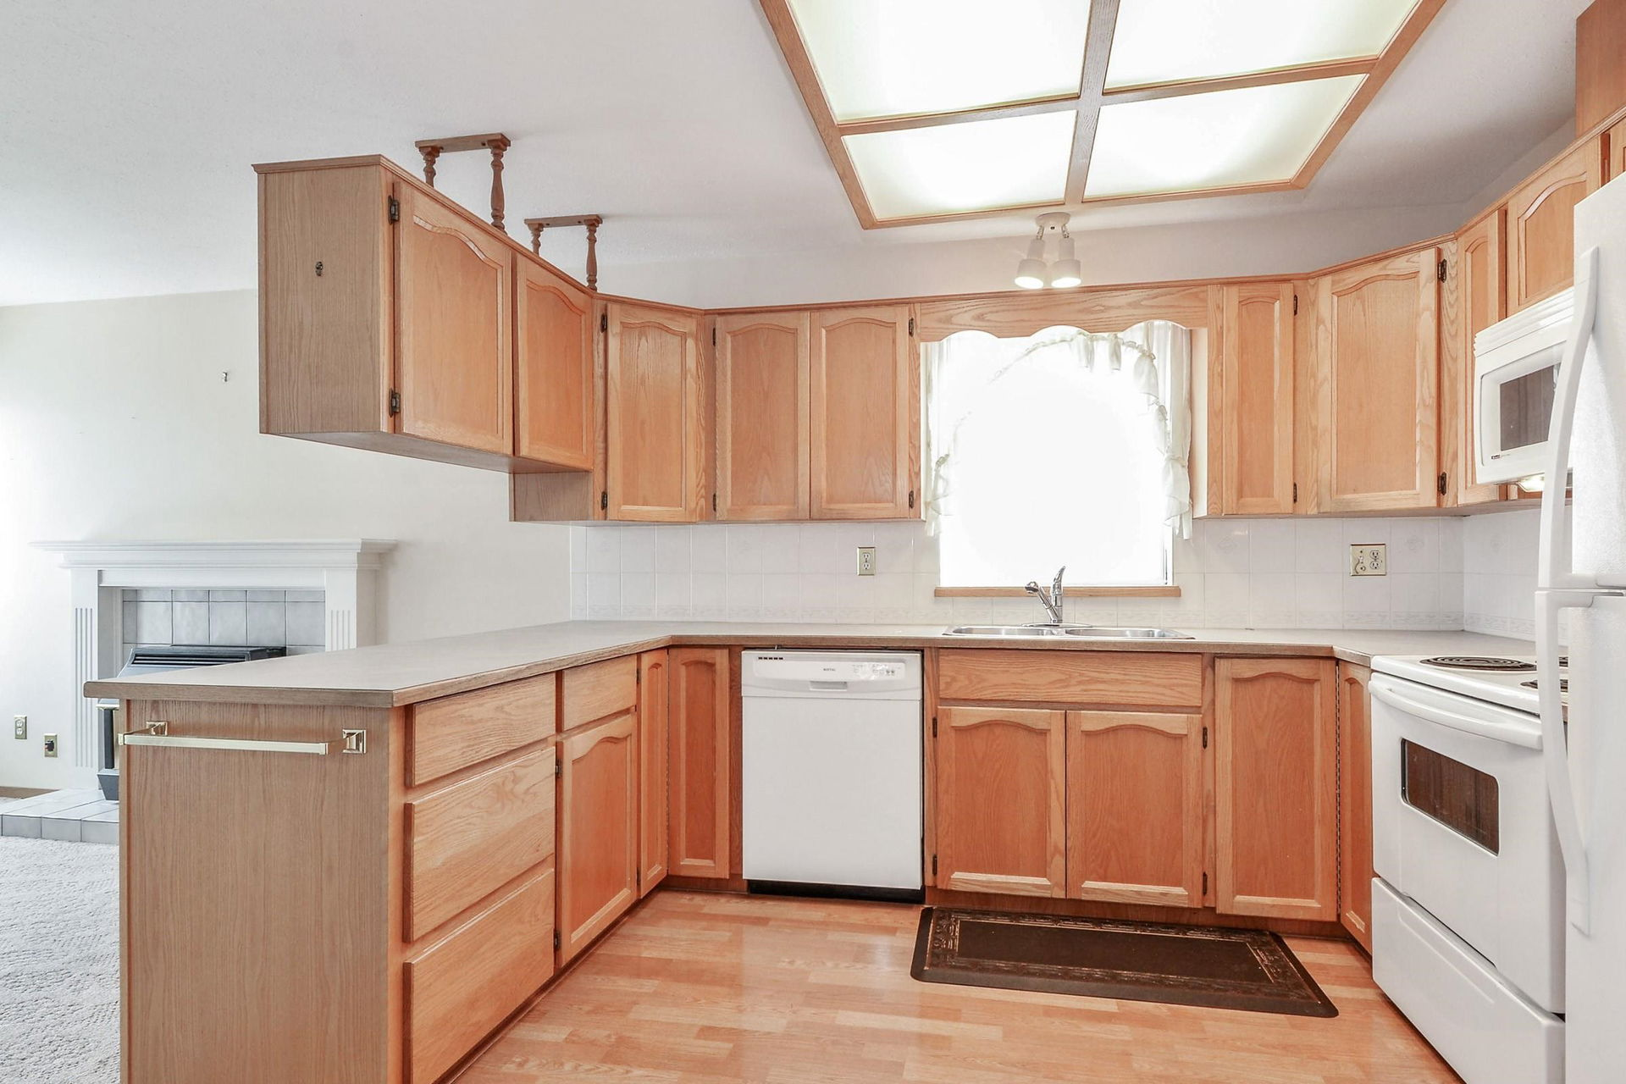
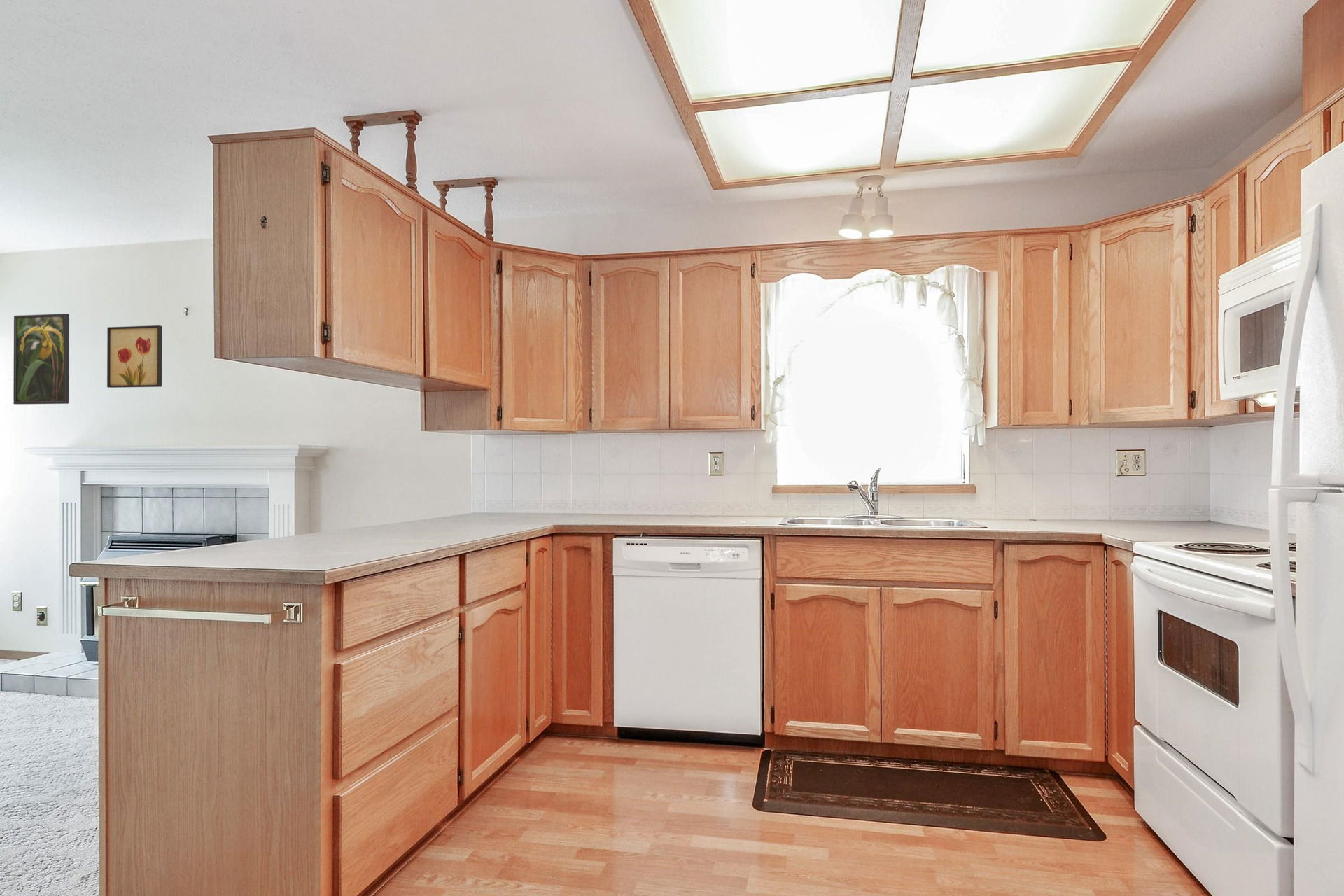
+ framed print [13,313,70,405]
+ wall art [106,325,163,388]
